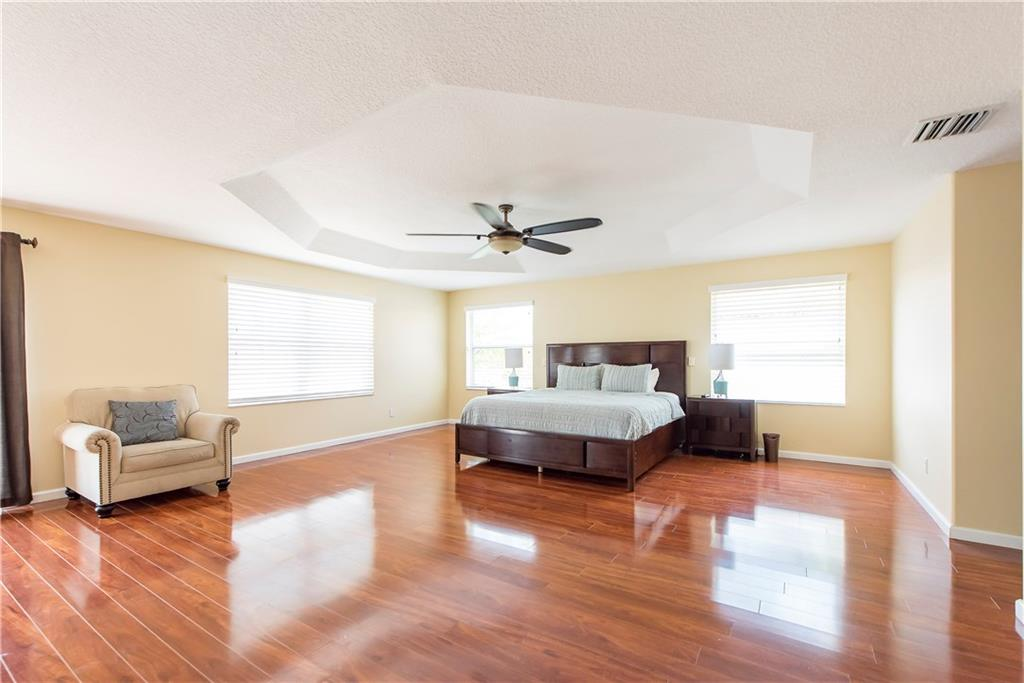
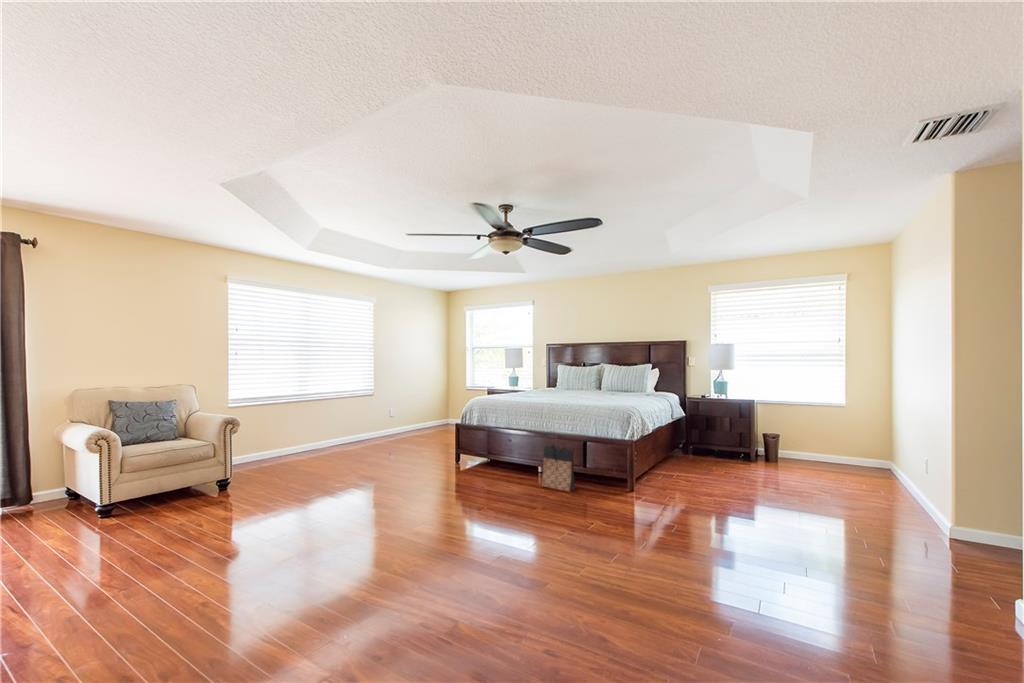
+ bag [541,442,576,492]
